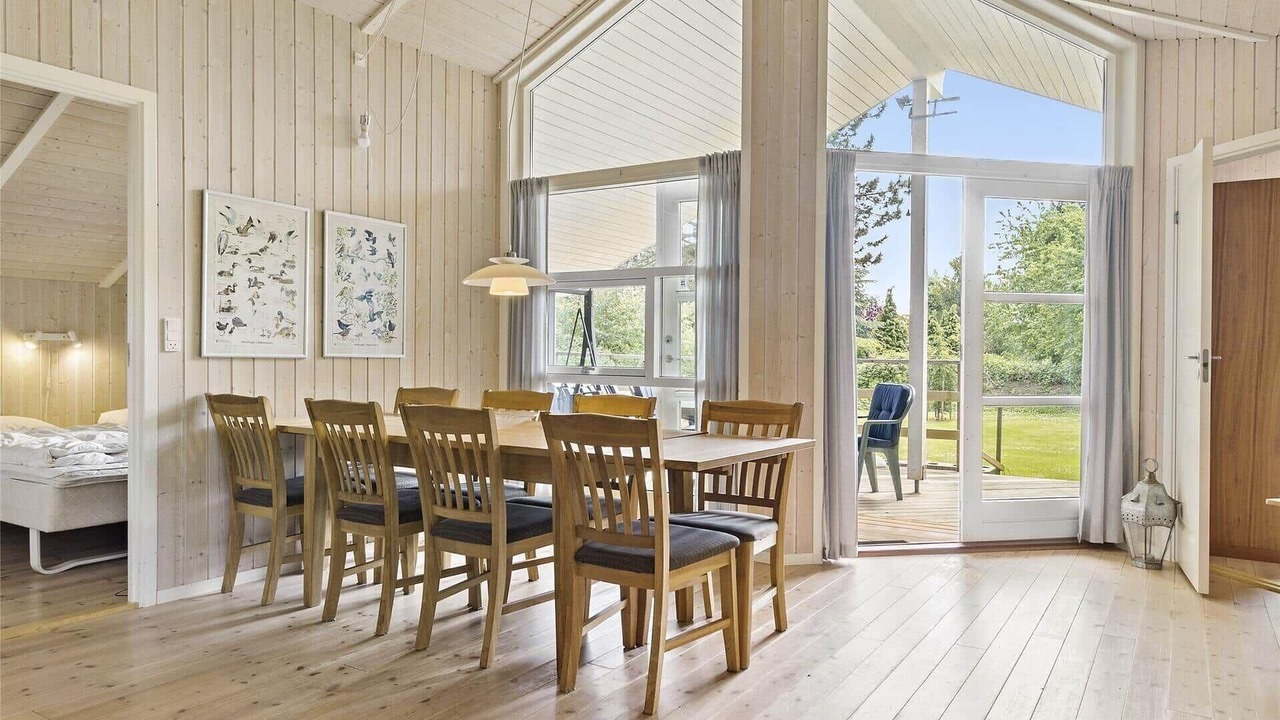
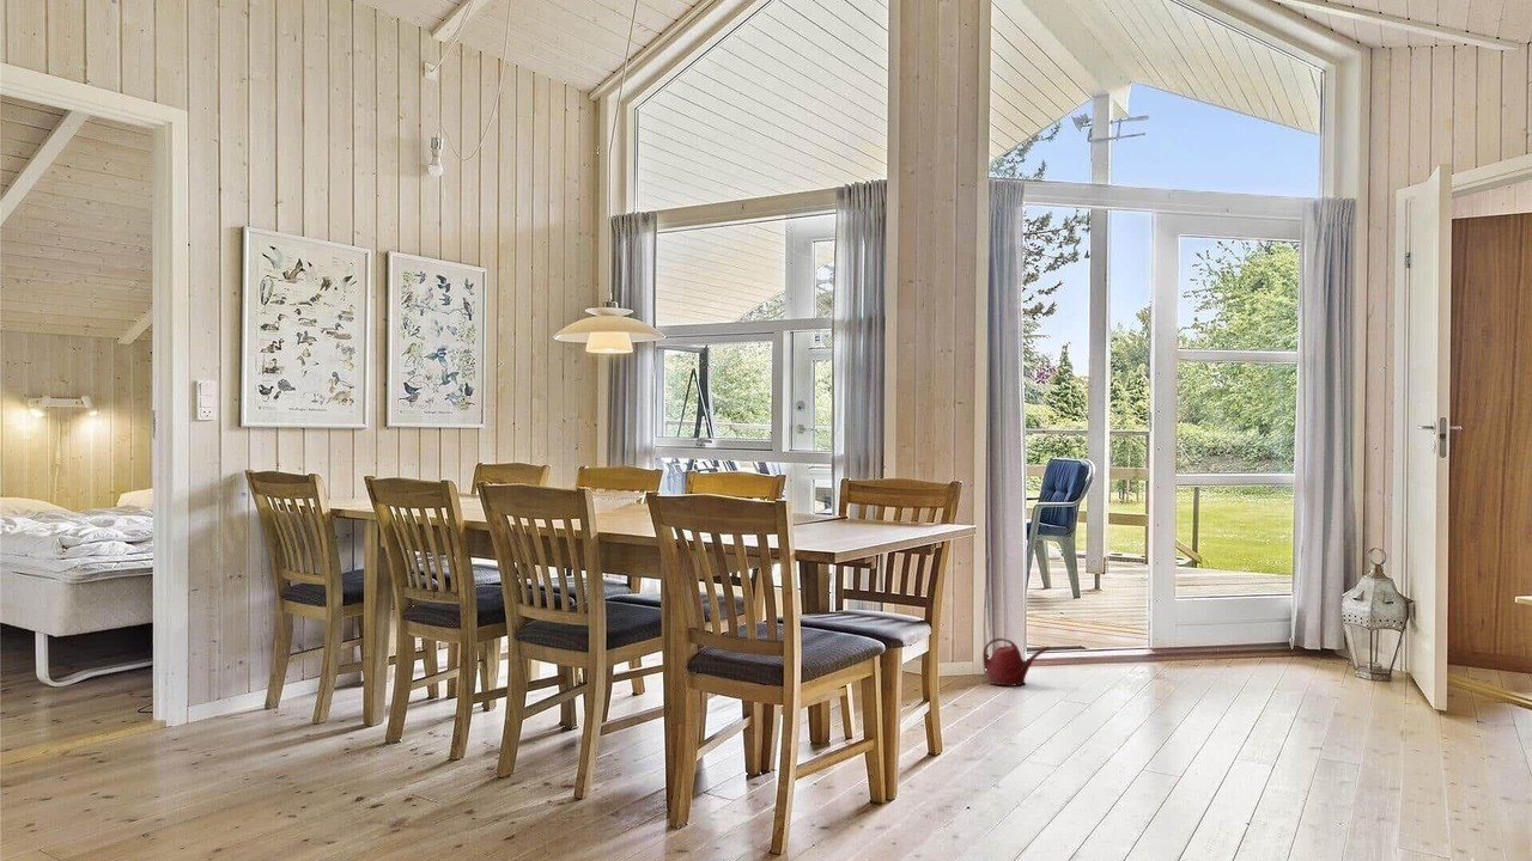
+ watering can [981,637,1052,688]
